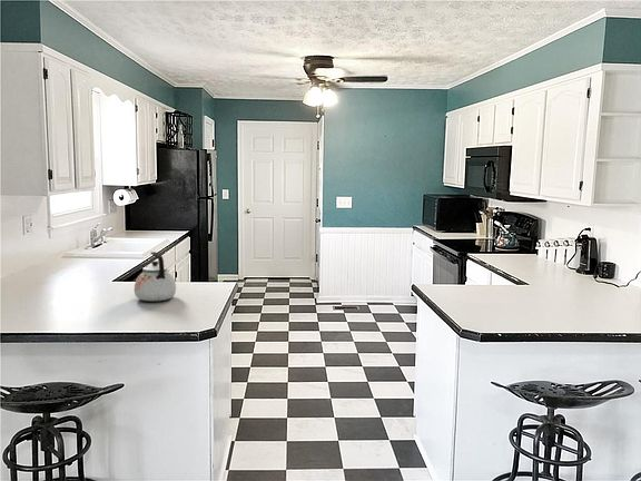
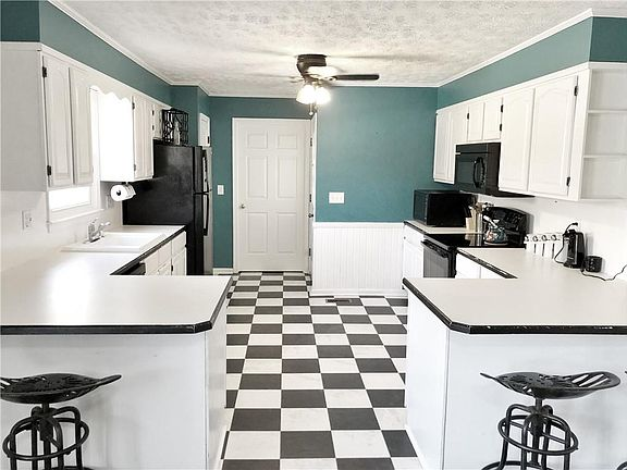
- kettle [134,251,177,302]
